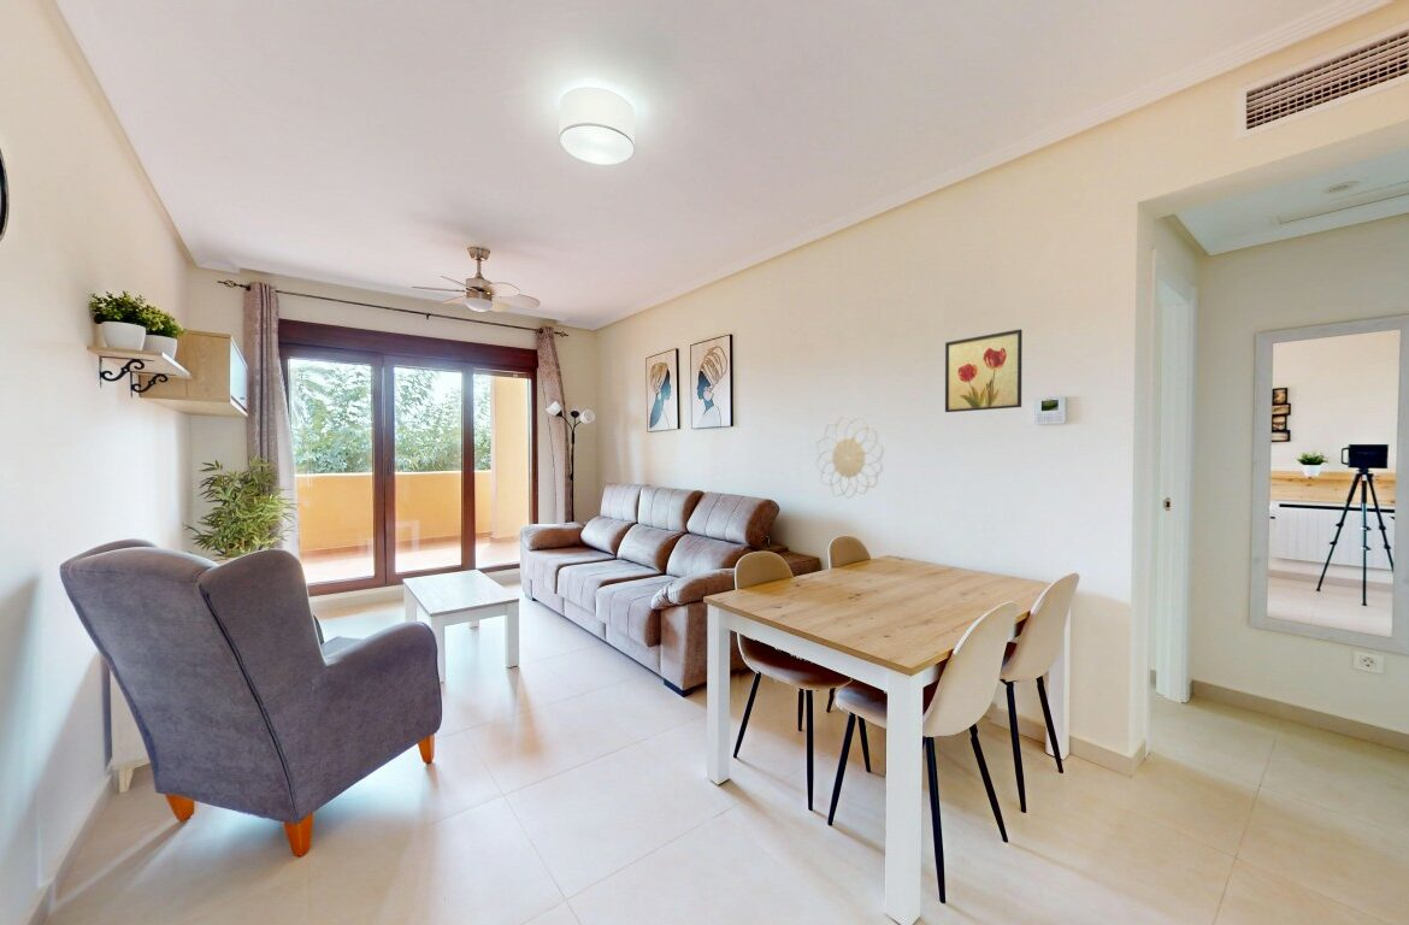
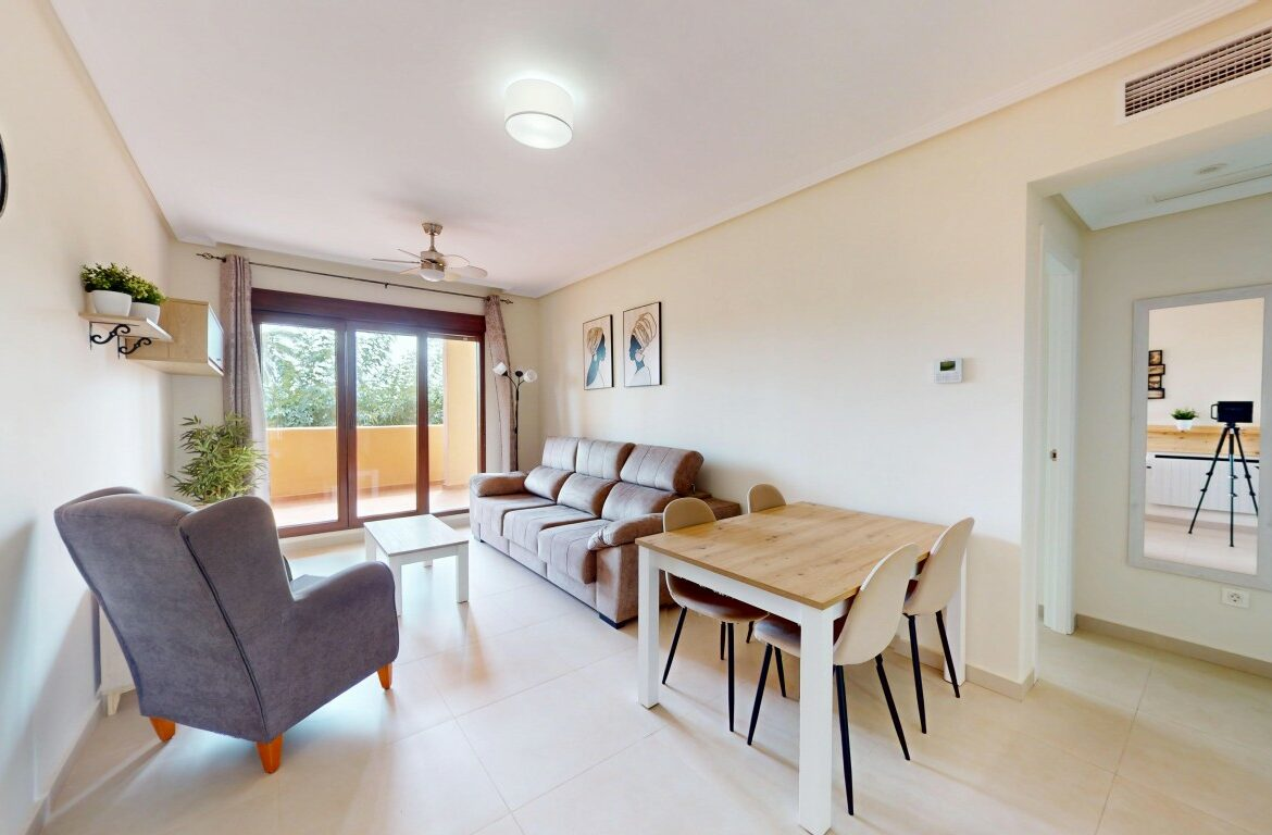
- wall art [944,328,1024,413]
- decorative wall piece [815,414,885,500]
